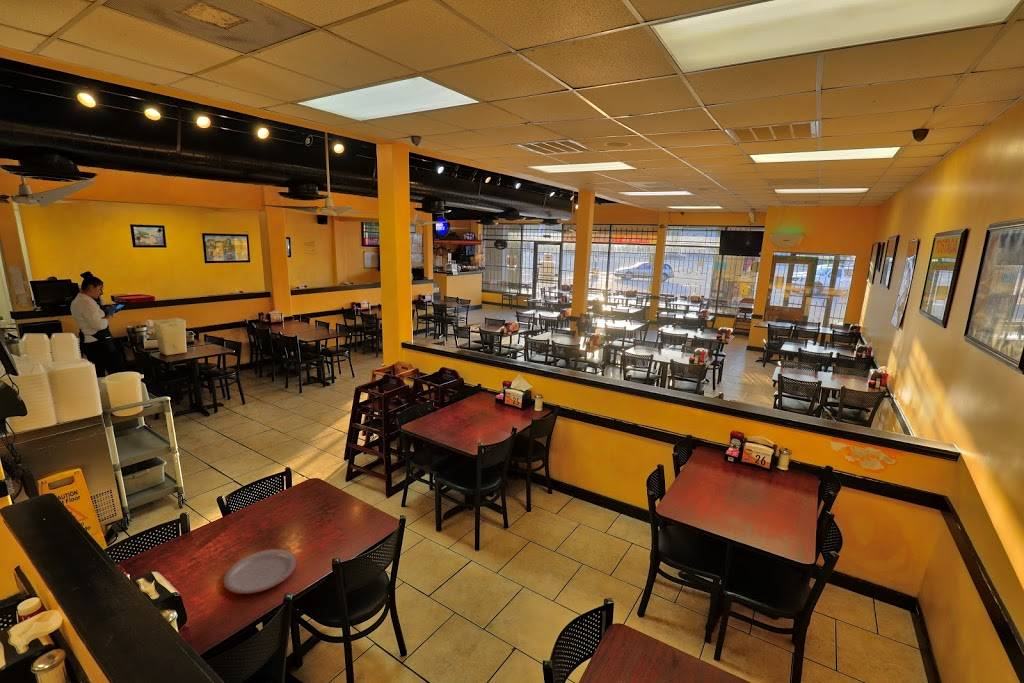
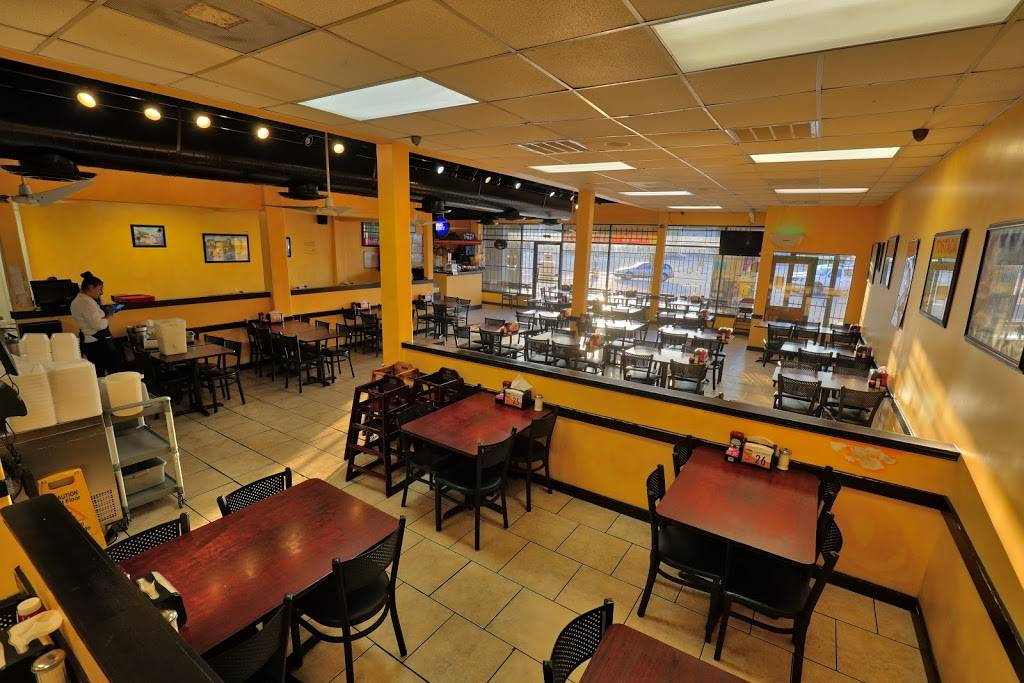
- plate [222,548,298,595]
